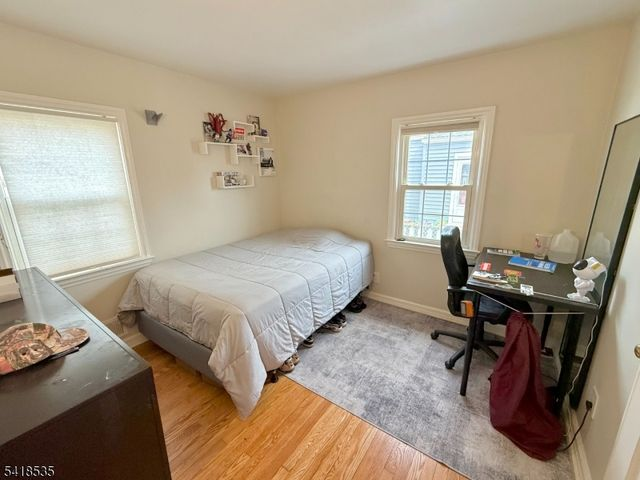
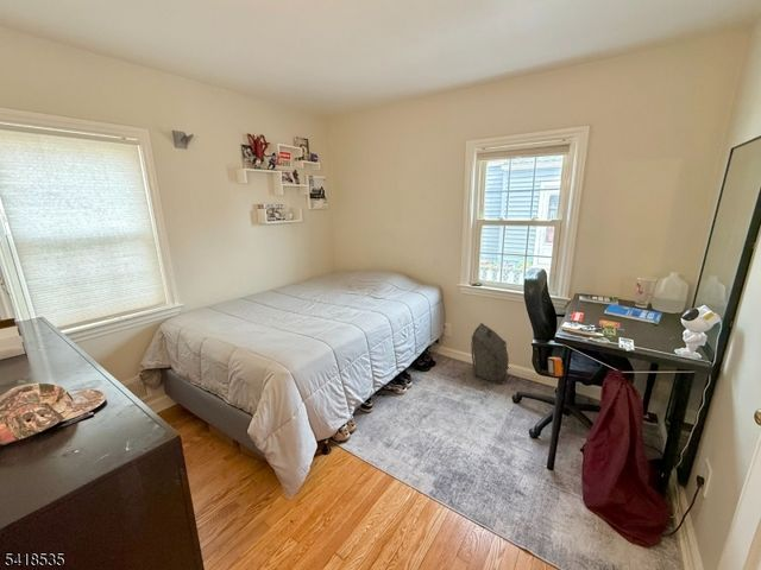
+ backpack [470,322,510,385]
